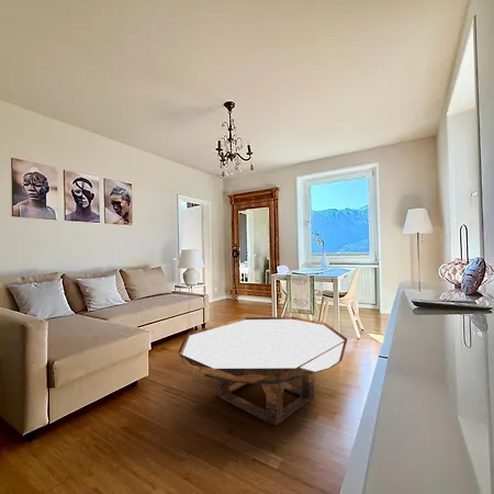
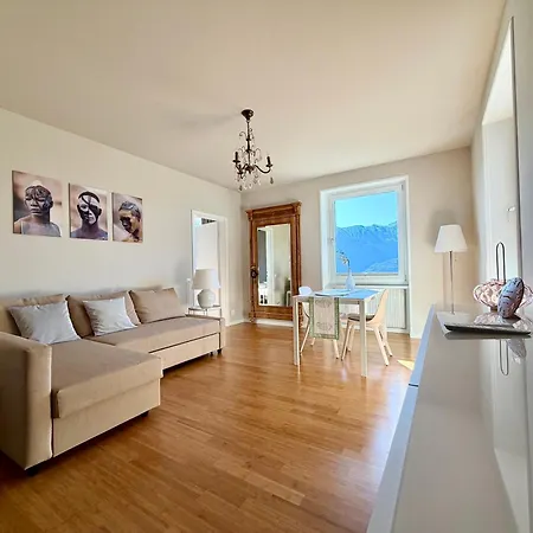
- coffee table [178,316,348,426]
